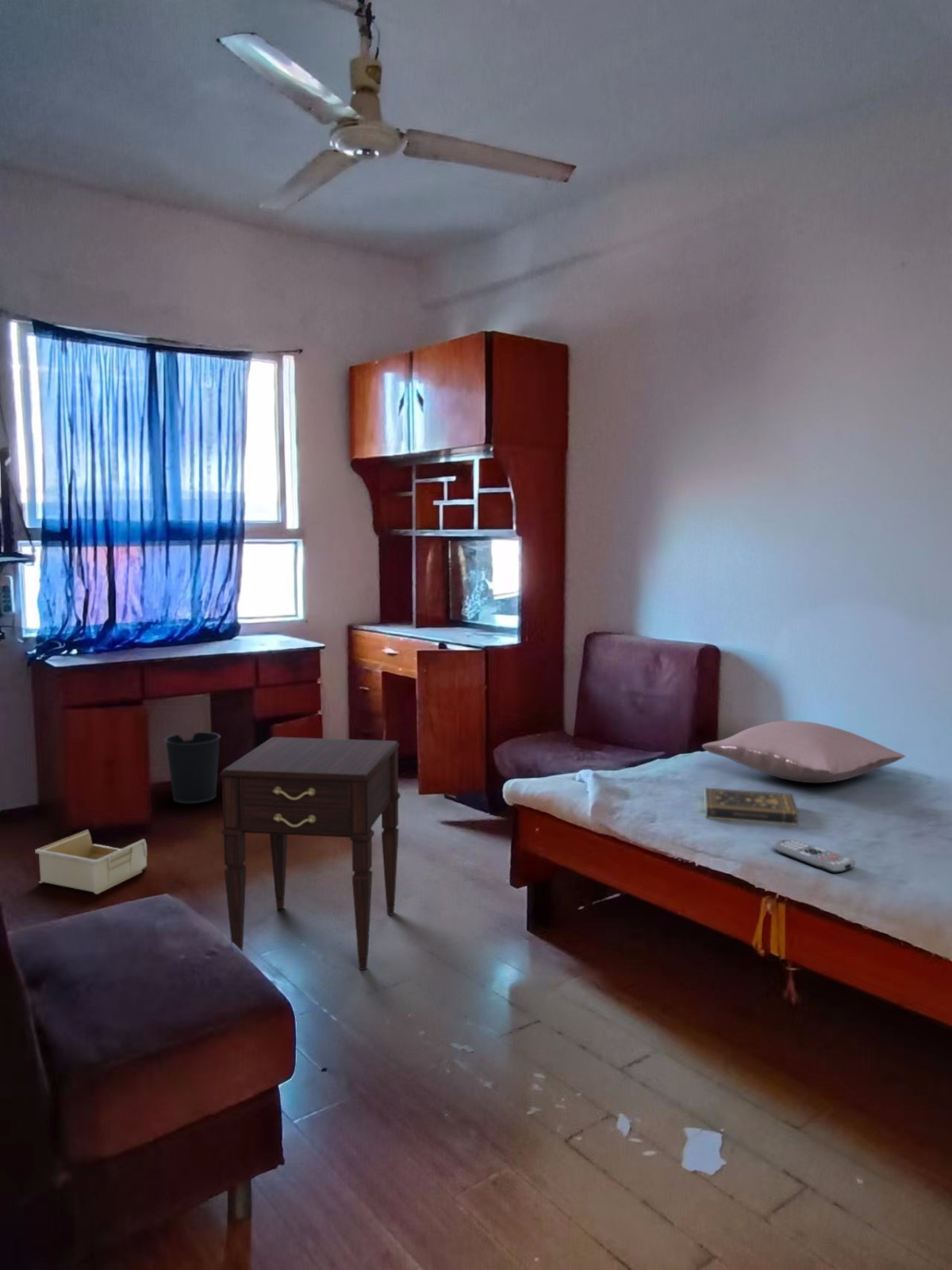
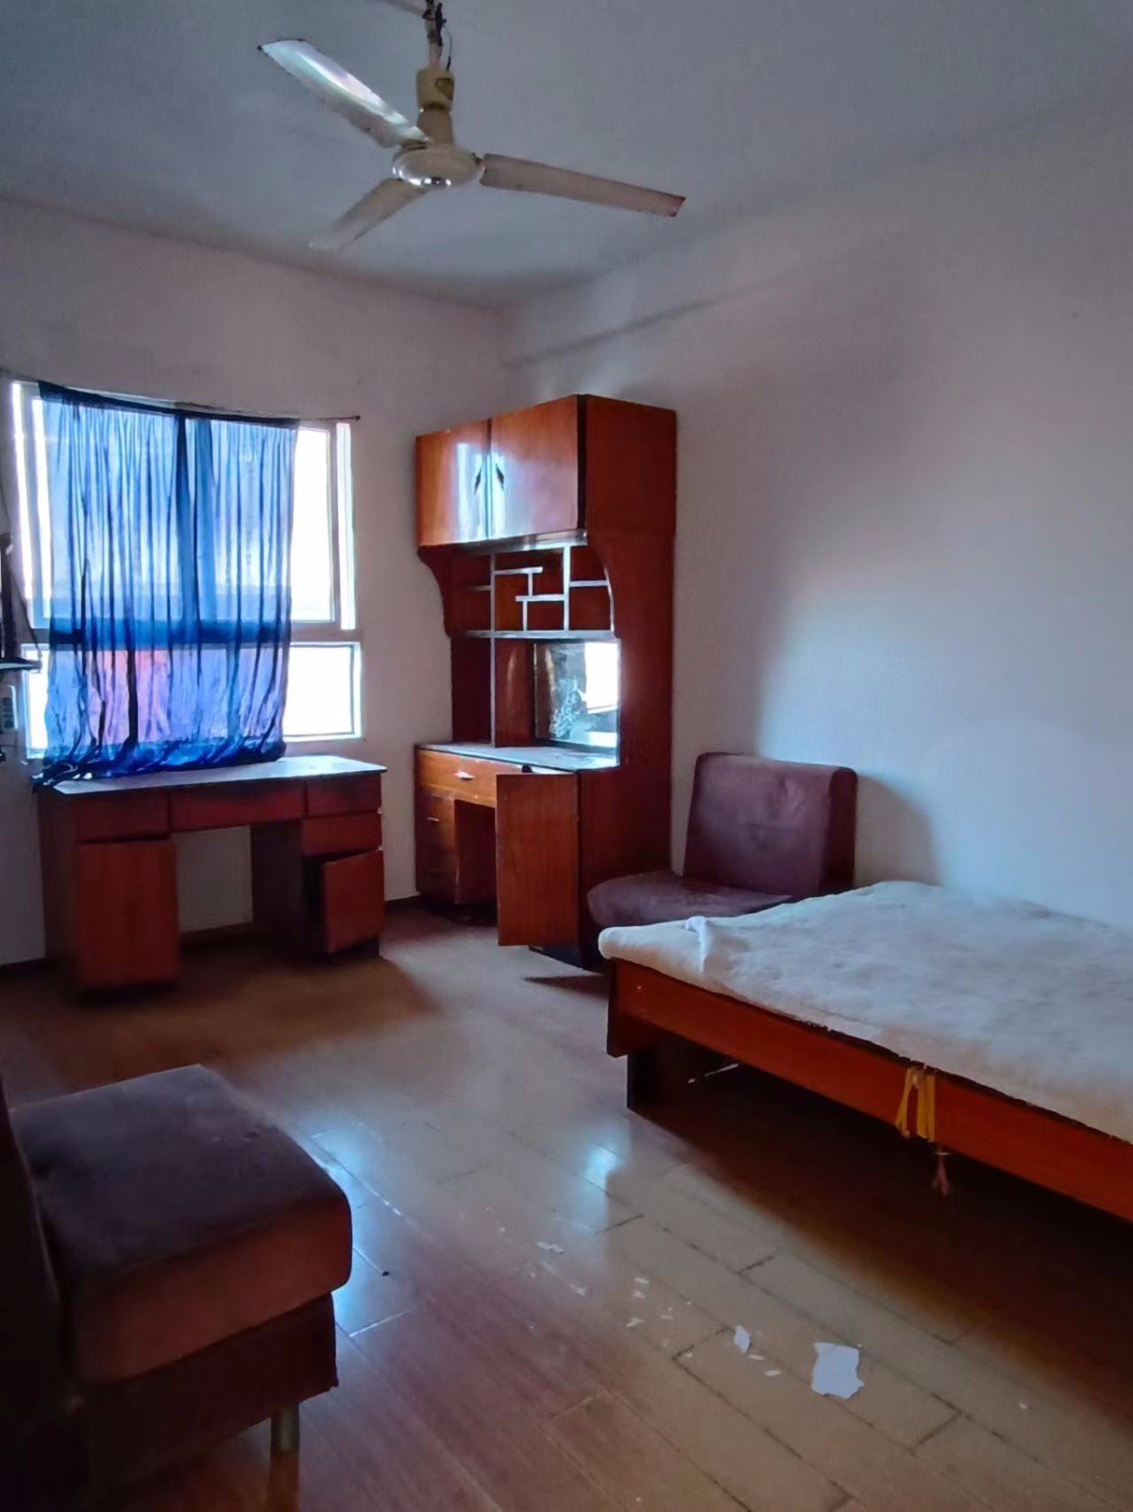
- pillow [701,720,907,783]
- remote control [774,838,856,874]
- storage bin [34,829,148,895]
- nightstand [220,737,401,971]
- wastebasket [164,731,221,804]
- book [704,787,799,826]
